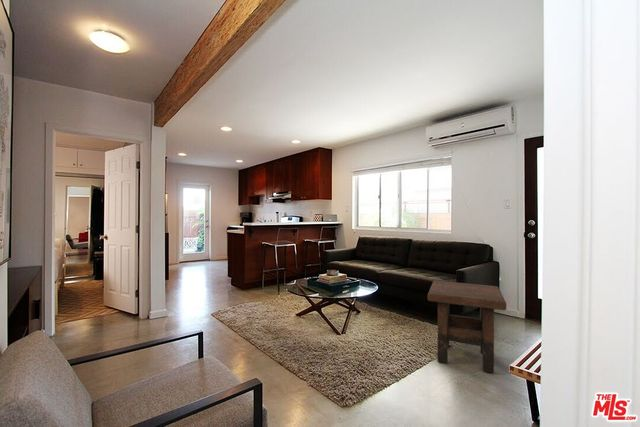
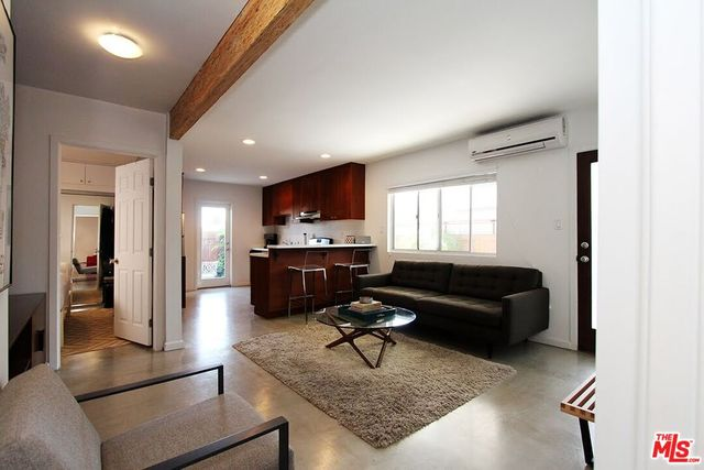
- side table [427,280,507,374]
